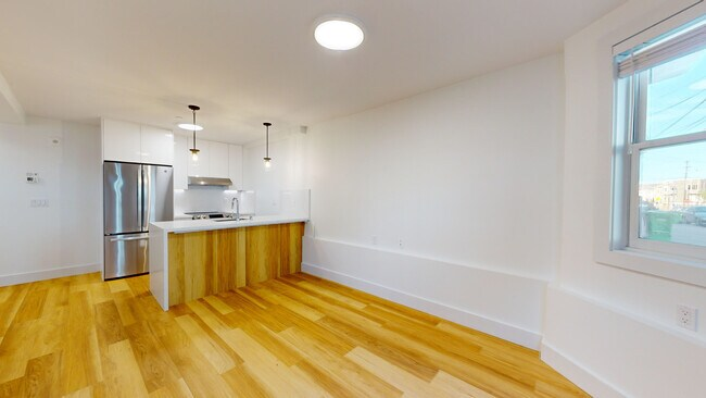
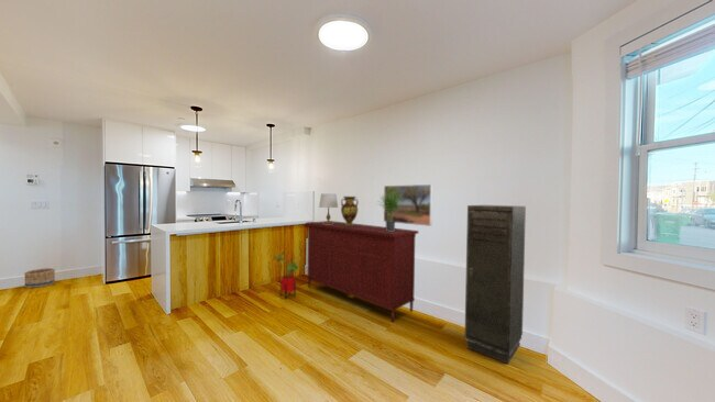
+ decorative urn [340,196,360,226]
+ sideboard [305,220,419,323]
+ table lamp [318,192,339,224]
+ storage cabinet [463,204,527,366]
+ potted plant [376,187,403,232]
+ house plant [270,250,300,300]
+ basket [23,267,56,289]
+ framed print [383,183,433,227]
